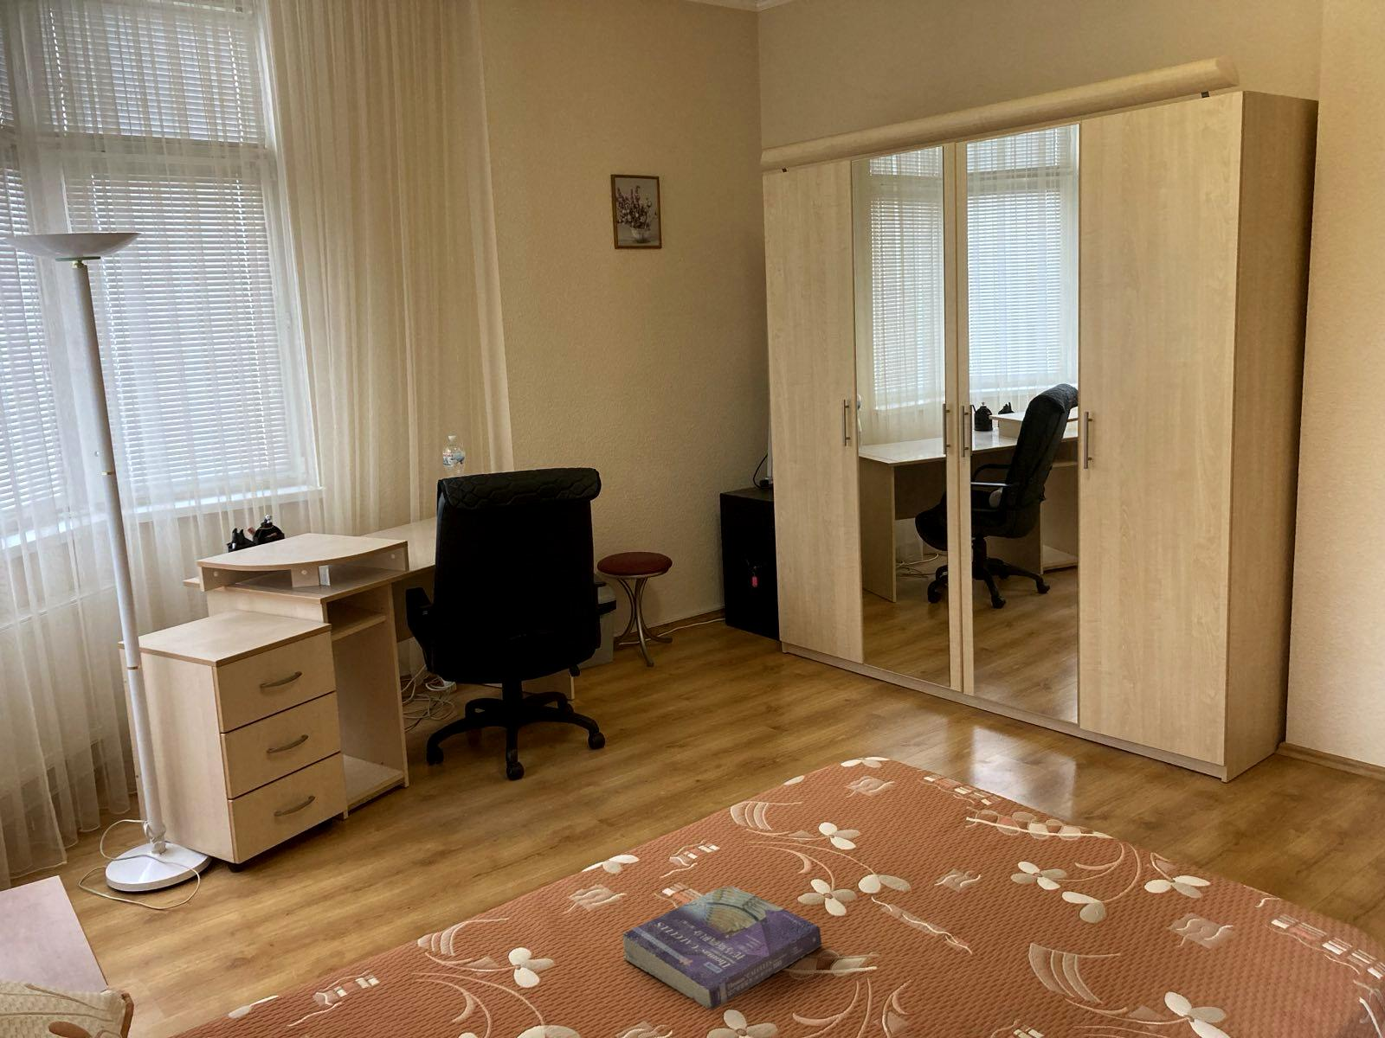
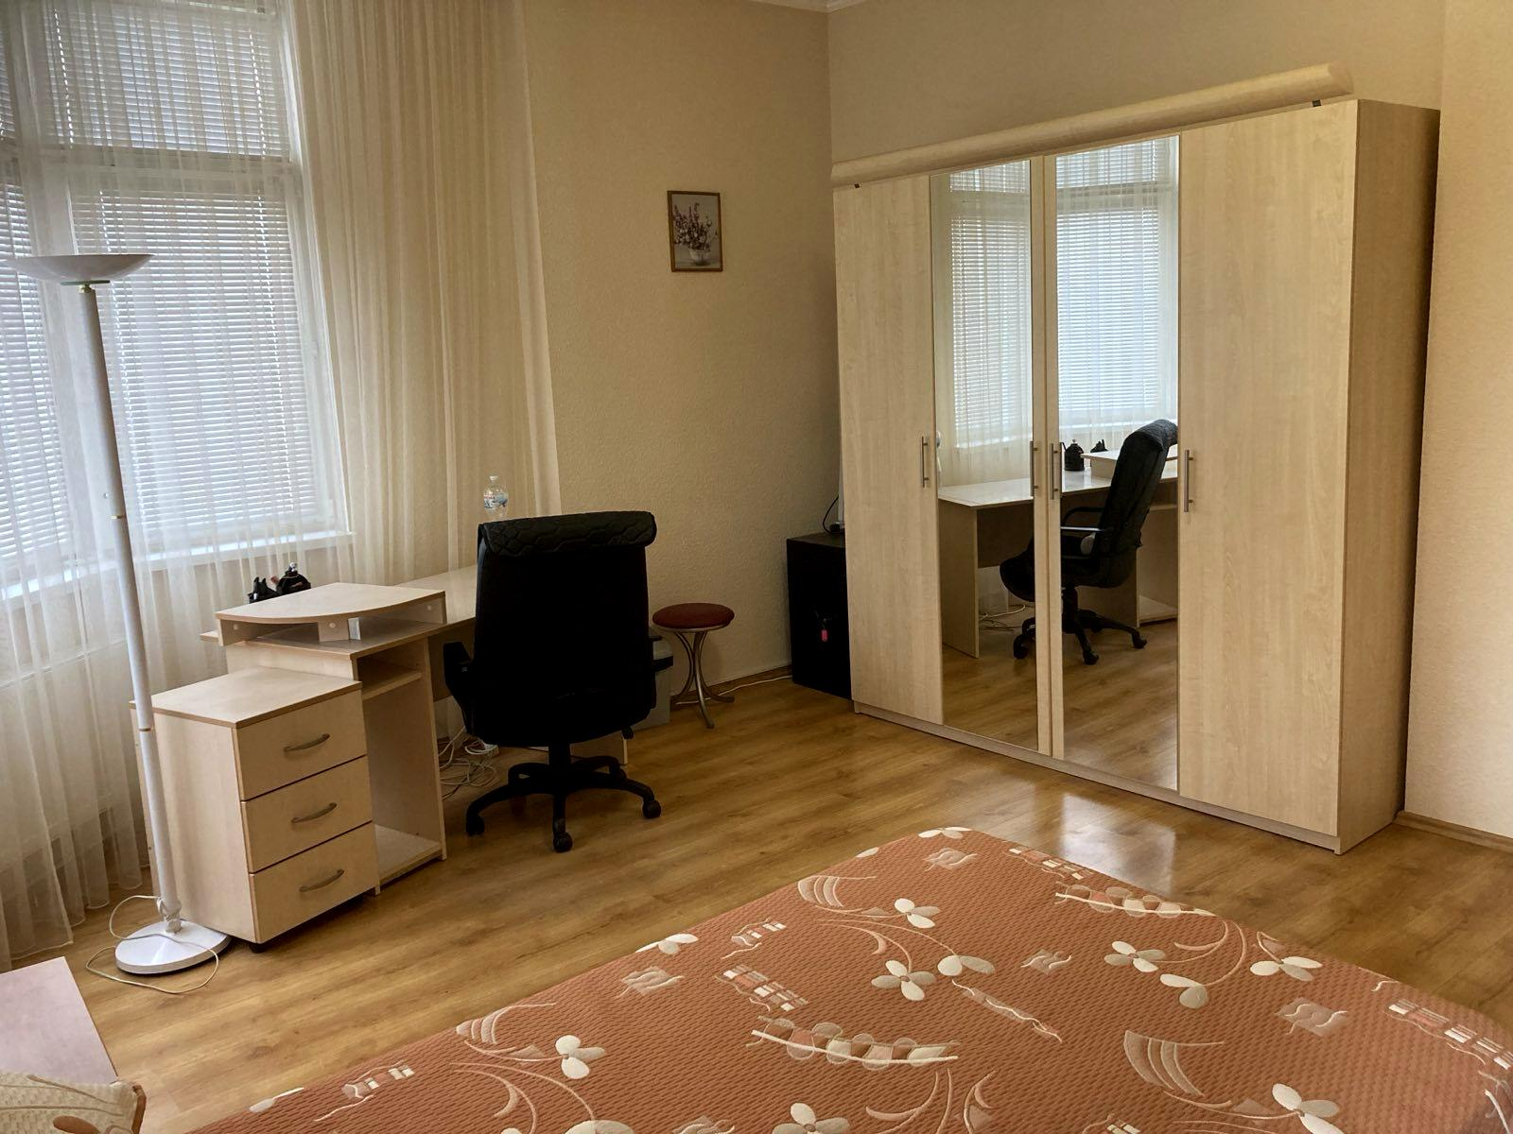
- book [622,885,822,1011]
